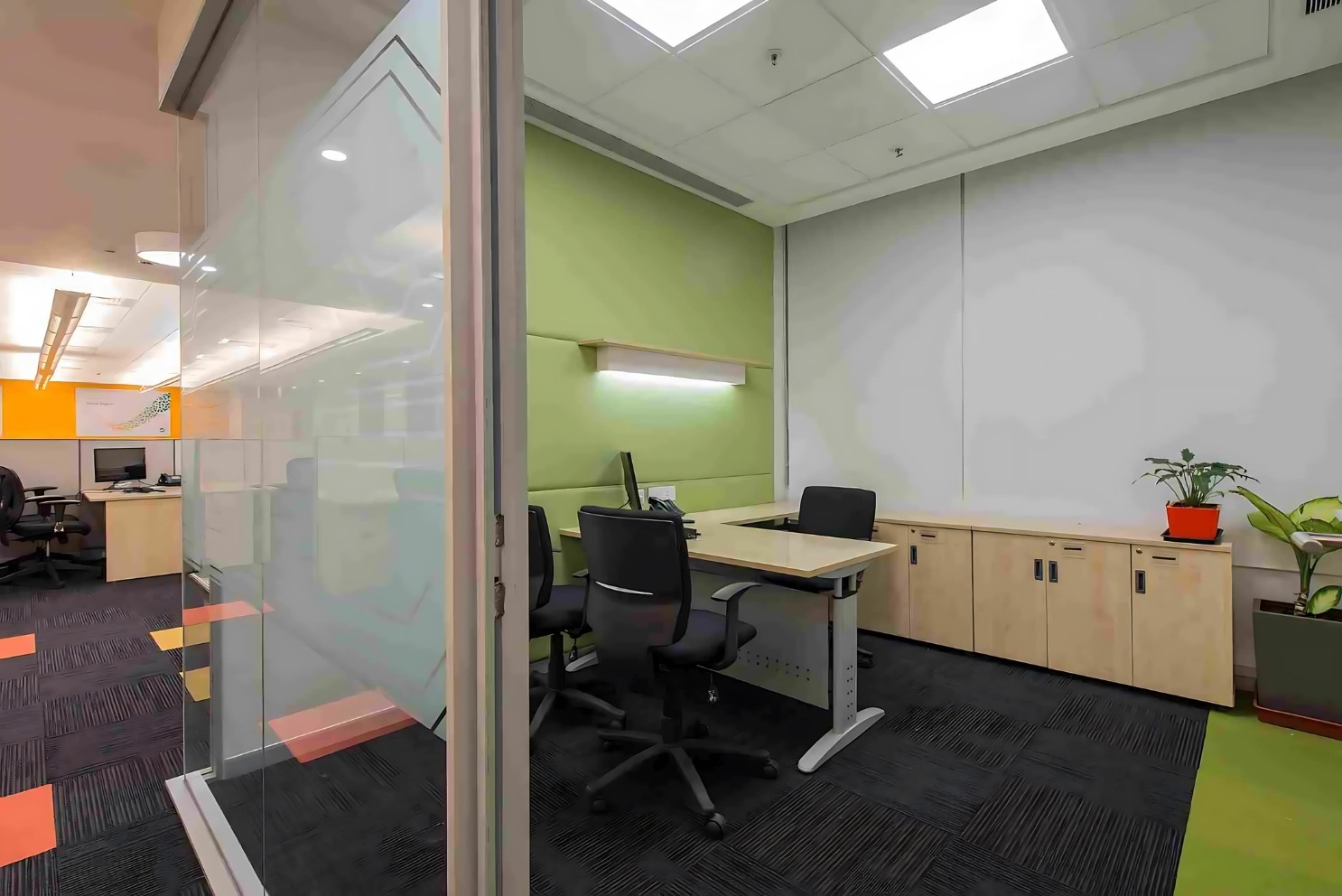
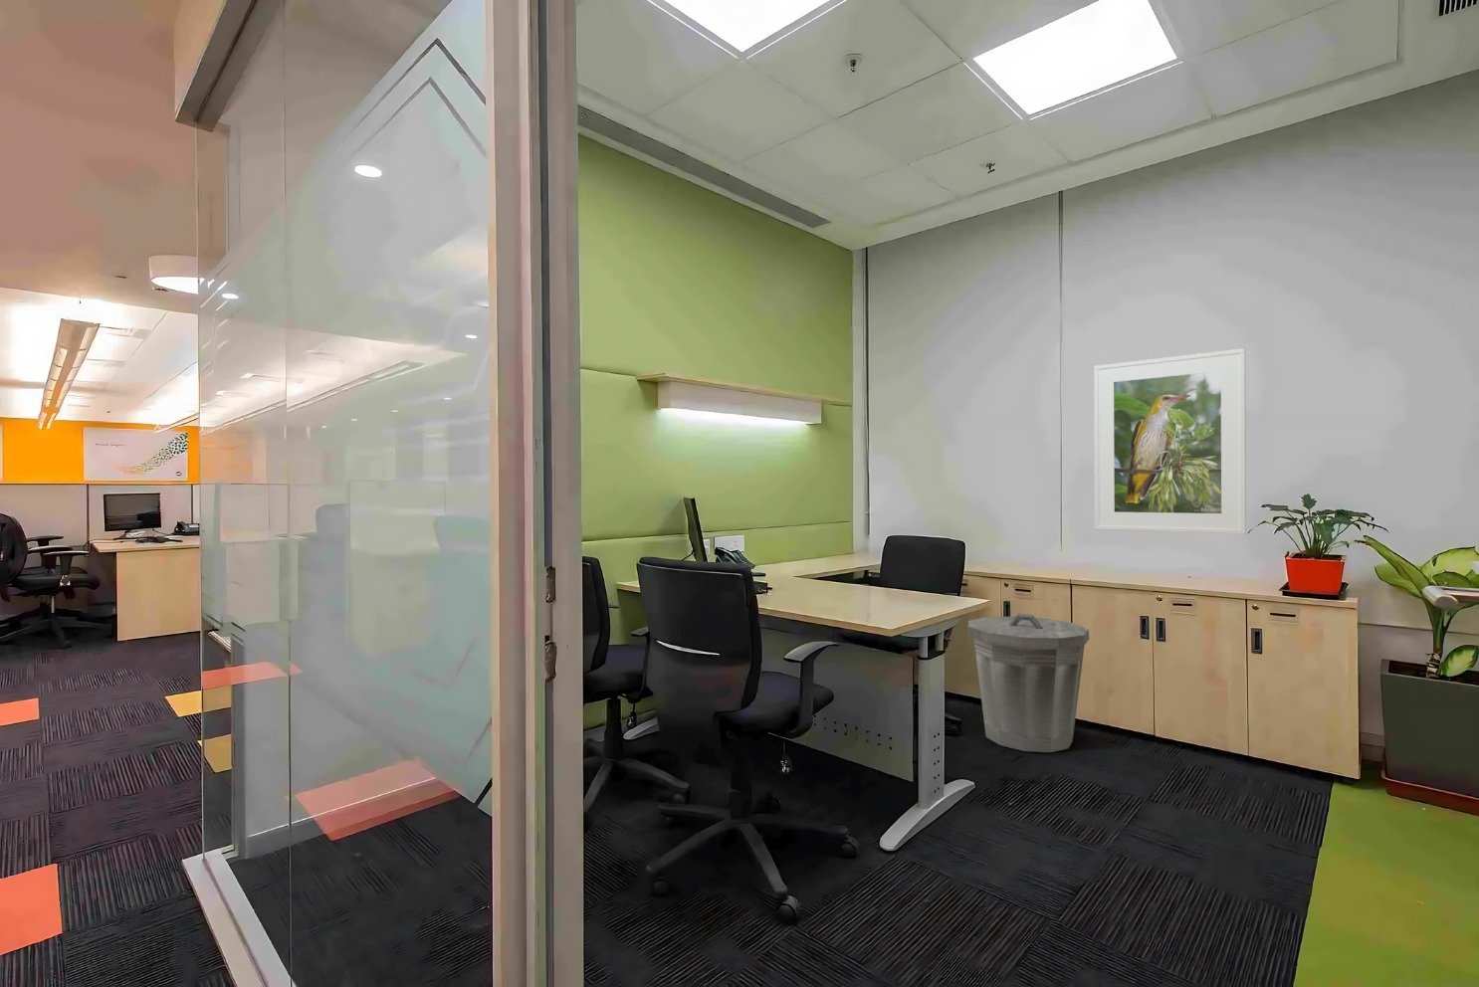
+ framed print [1093,347,1248,535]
+ trash can [968,612,1090,753]
